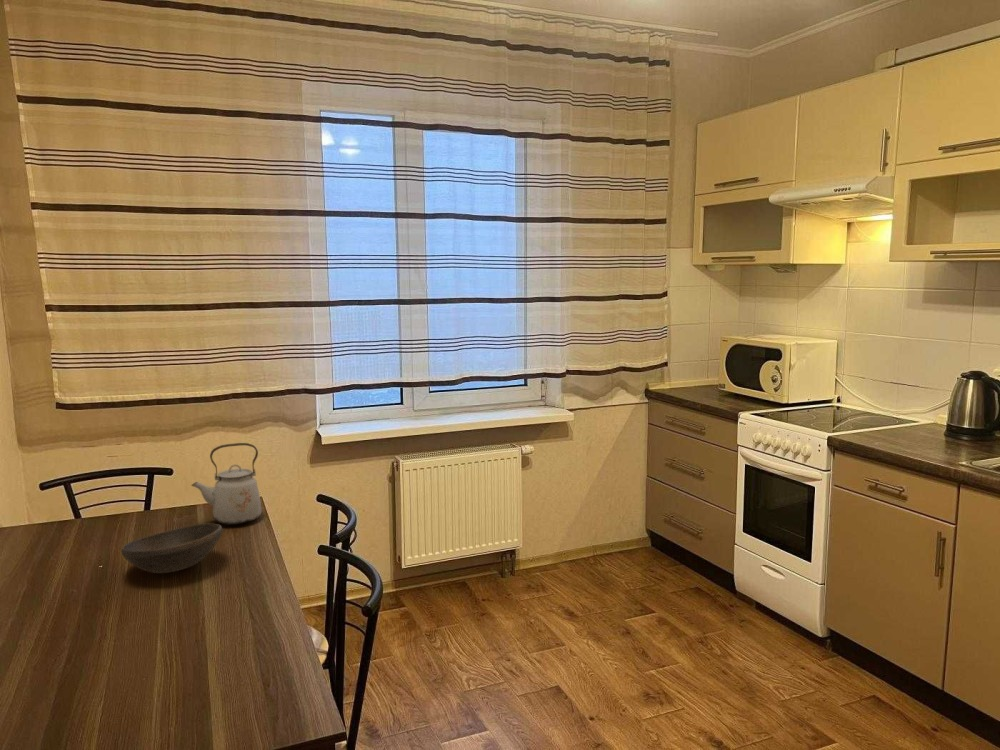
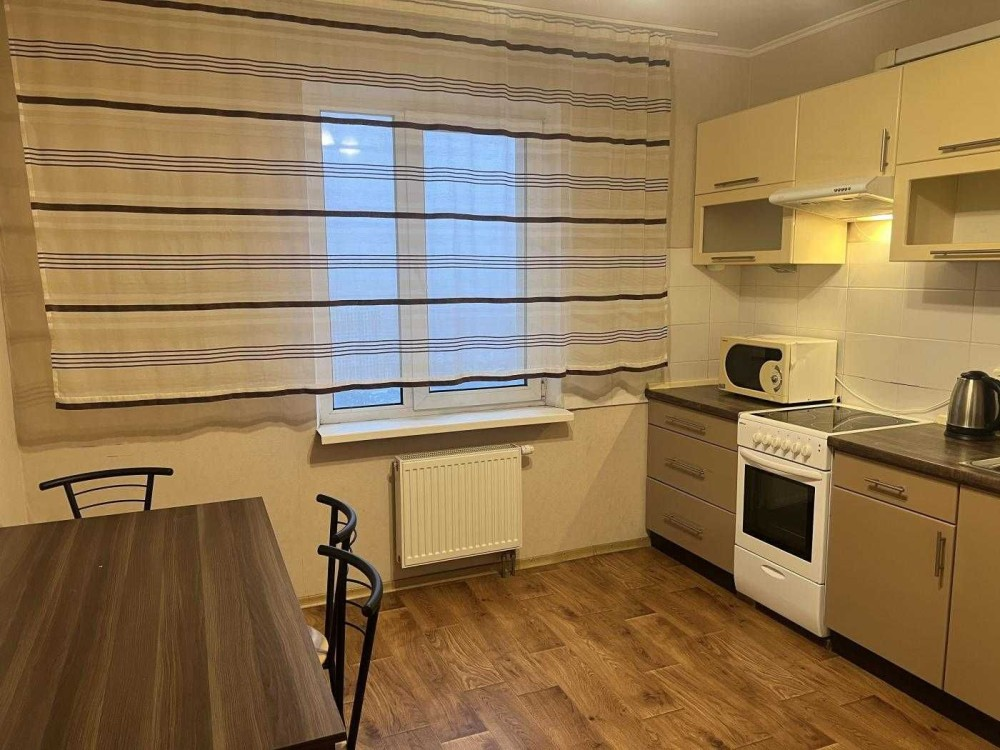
- bowl [120,522,224,574]
- kettle [190,442,263,526]
